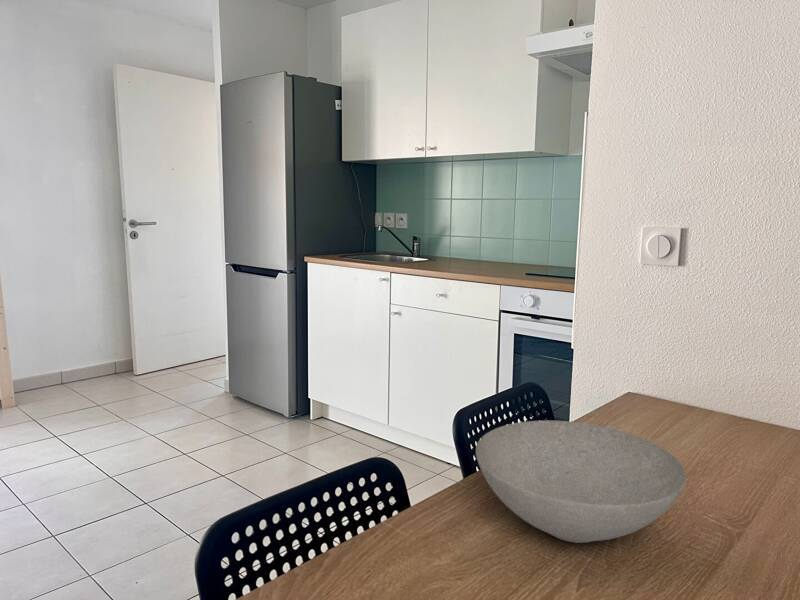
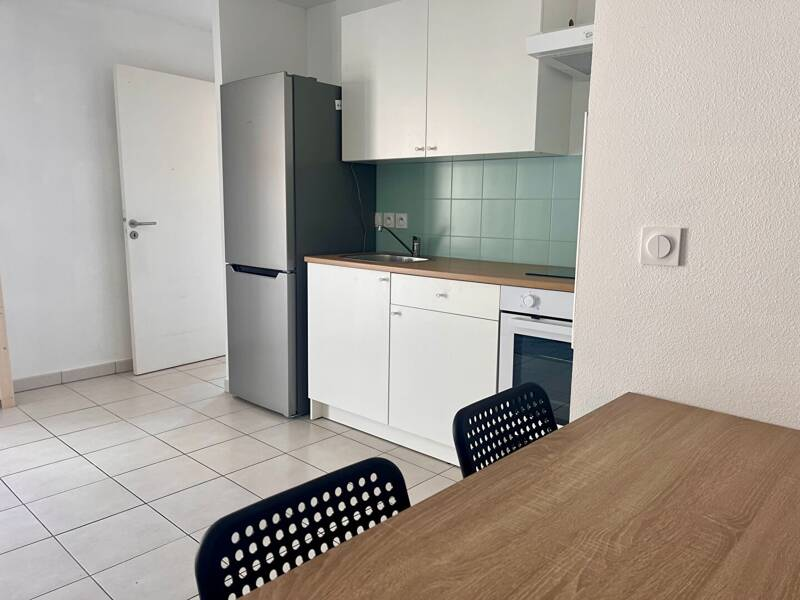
- bowl [475,419,687,544]
